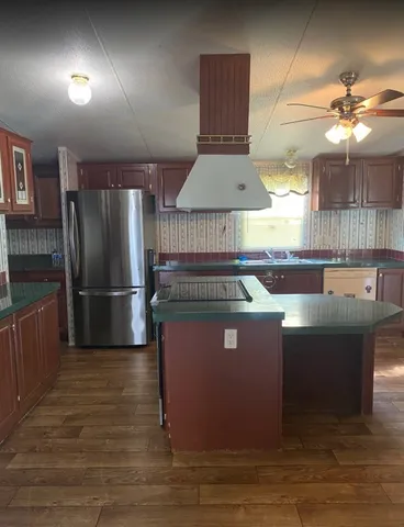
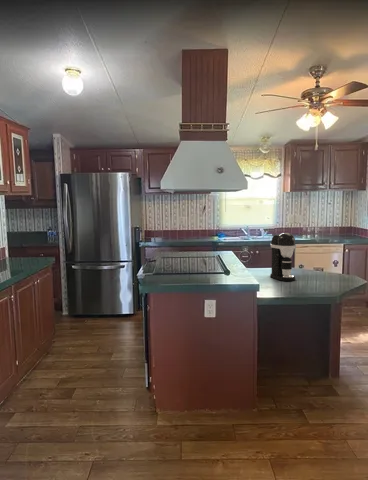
+ coffee maker [269,232,296,282]
